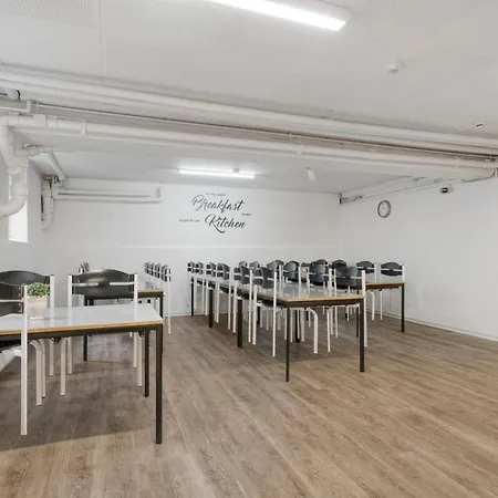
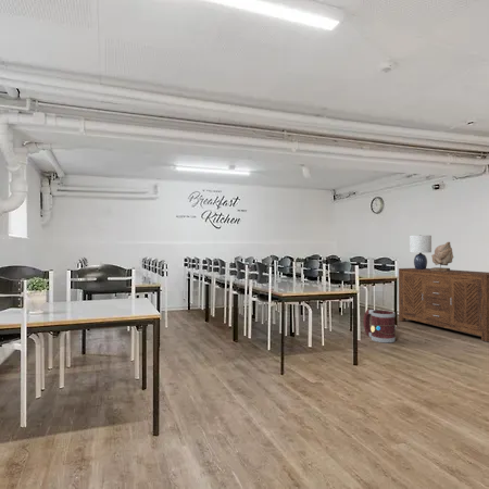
+ sideboard [398,267,489,343]
+ lamp [409,234,432,269]
+ sculpture bust [430,241,454,271]
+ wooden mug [363,309,398,343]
